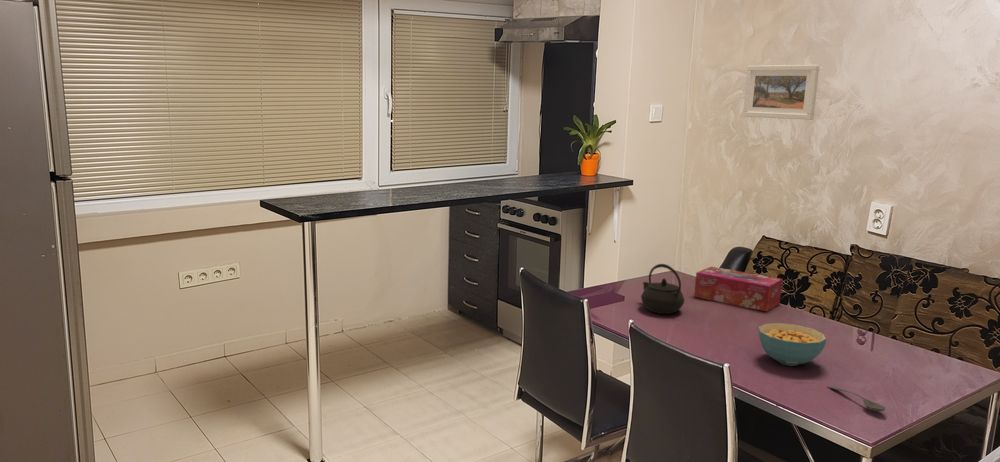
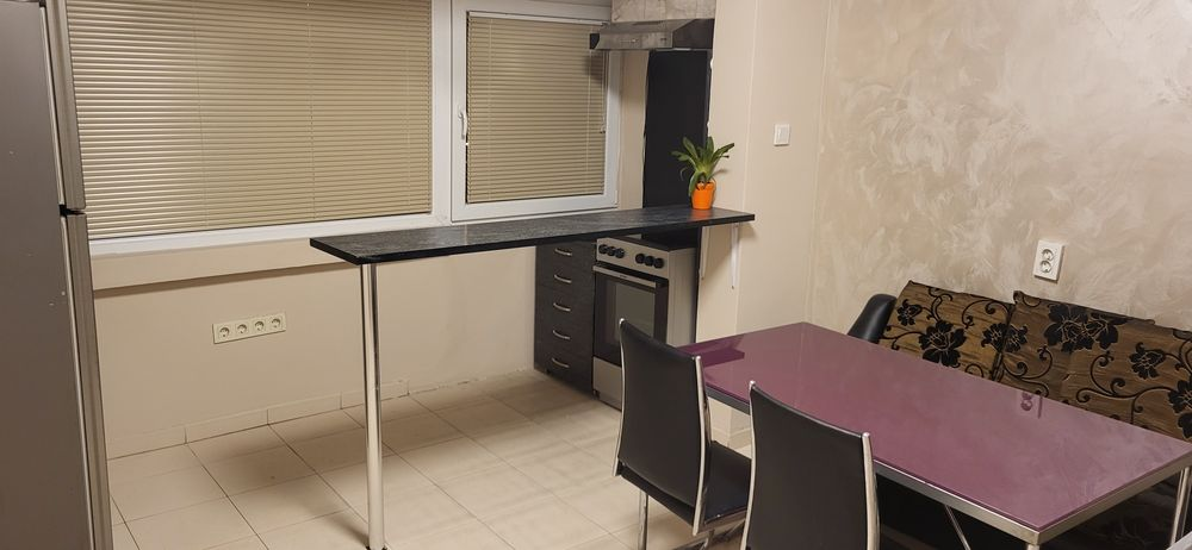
- cereal bowl [757,322,827,367]
- tissue box [693,266,783,313]
- kettle [640,263,685,315]
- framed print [742,64,820,121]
- soupspoon [826,385,887,413]
